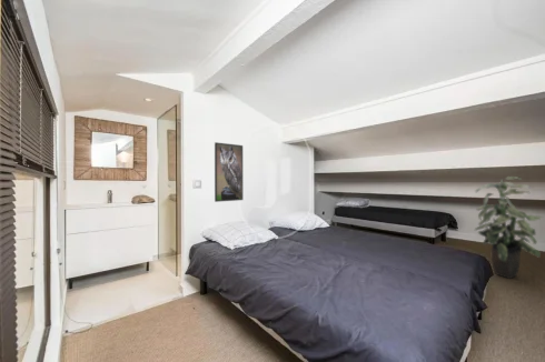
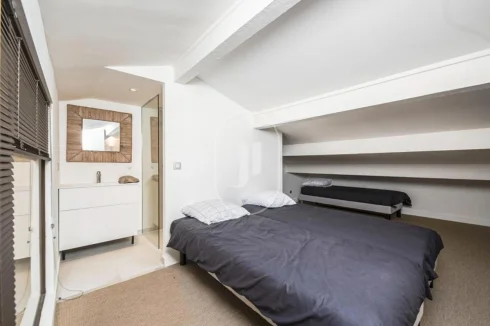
- indoor plant [474,175,544,280]
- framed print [214,141,244,203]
